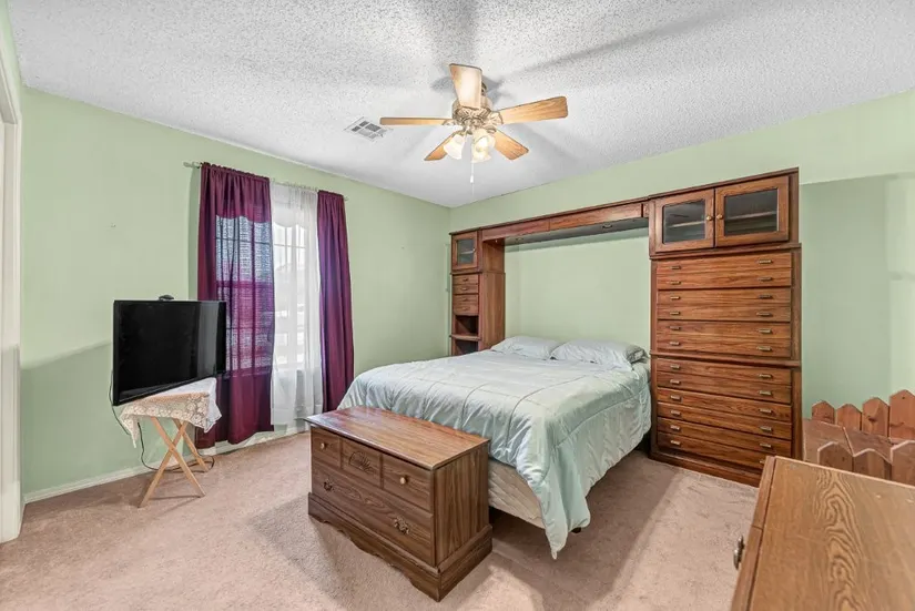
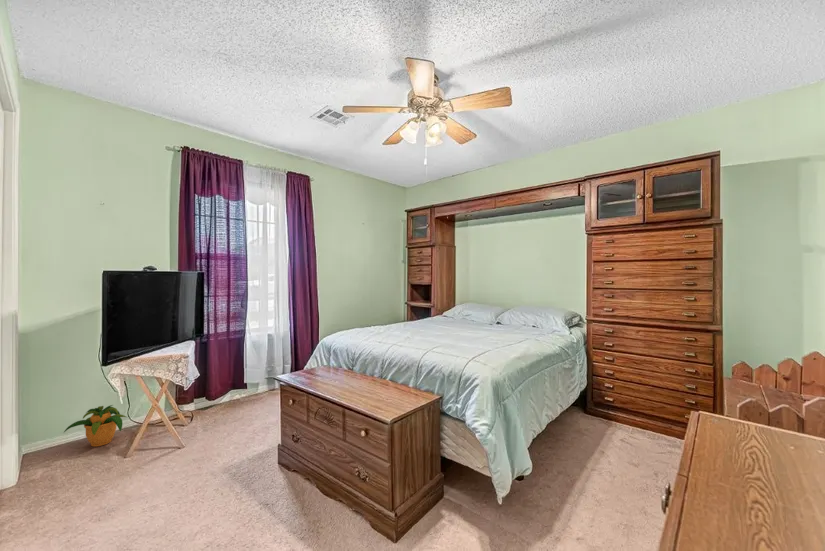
+ potted plant [63,404,128,447]
